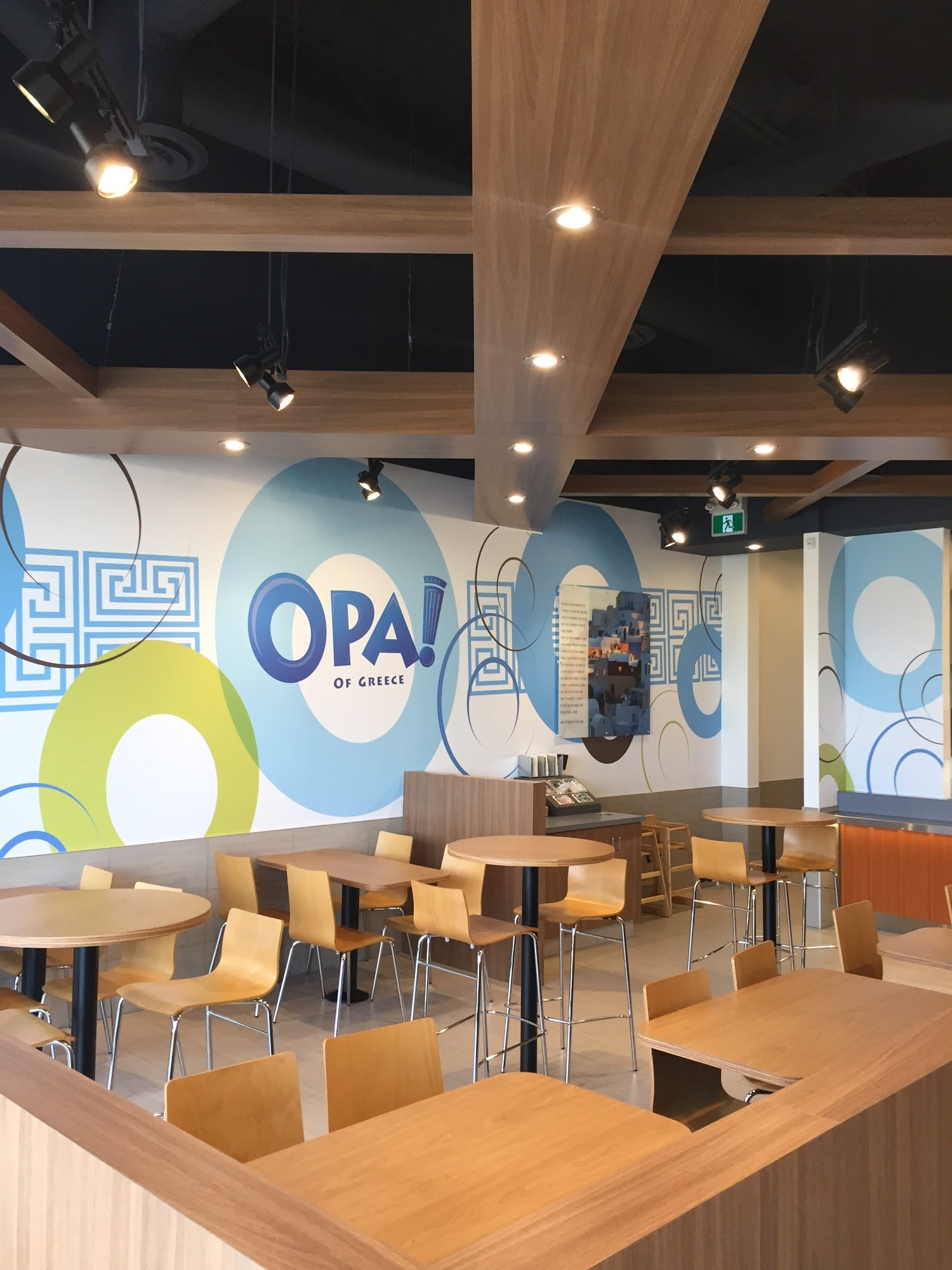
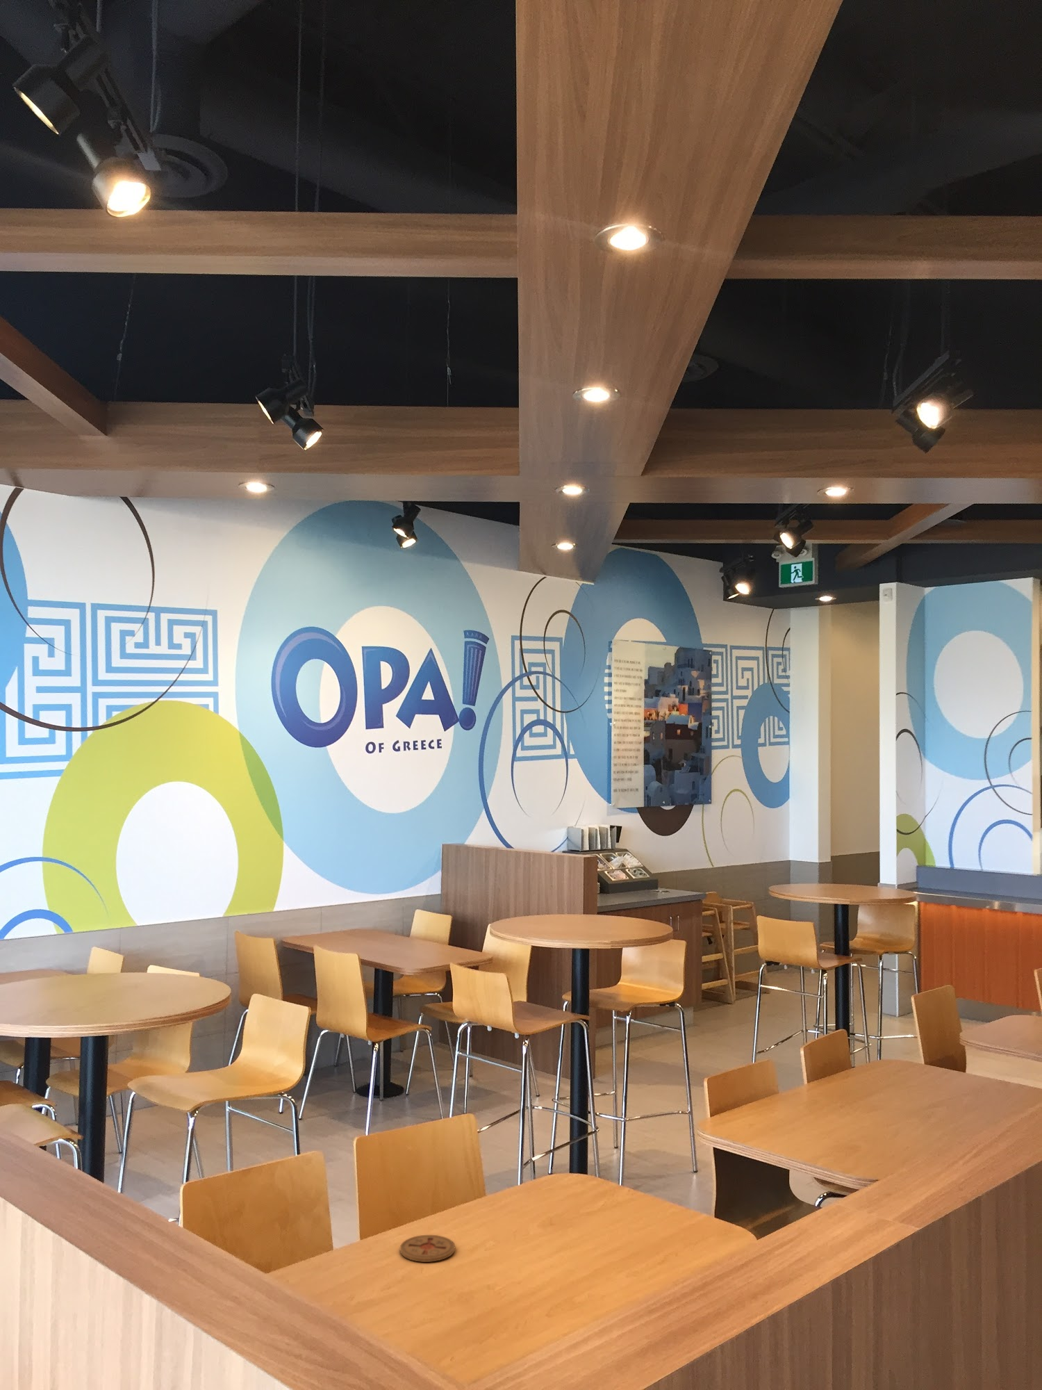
+ coaster [400,1235,455,1263]
